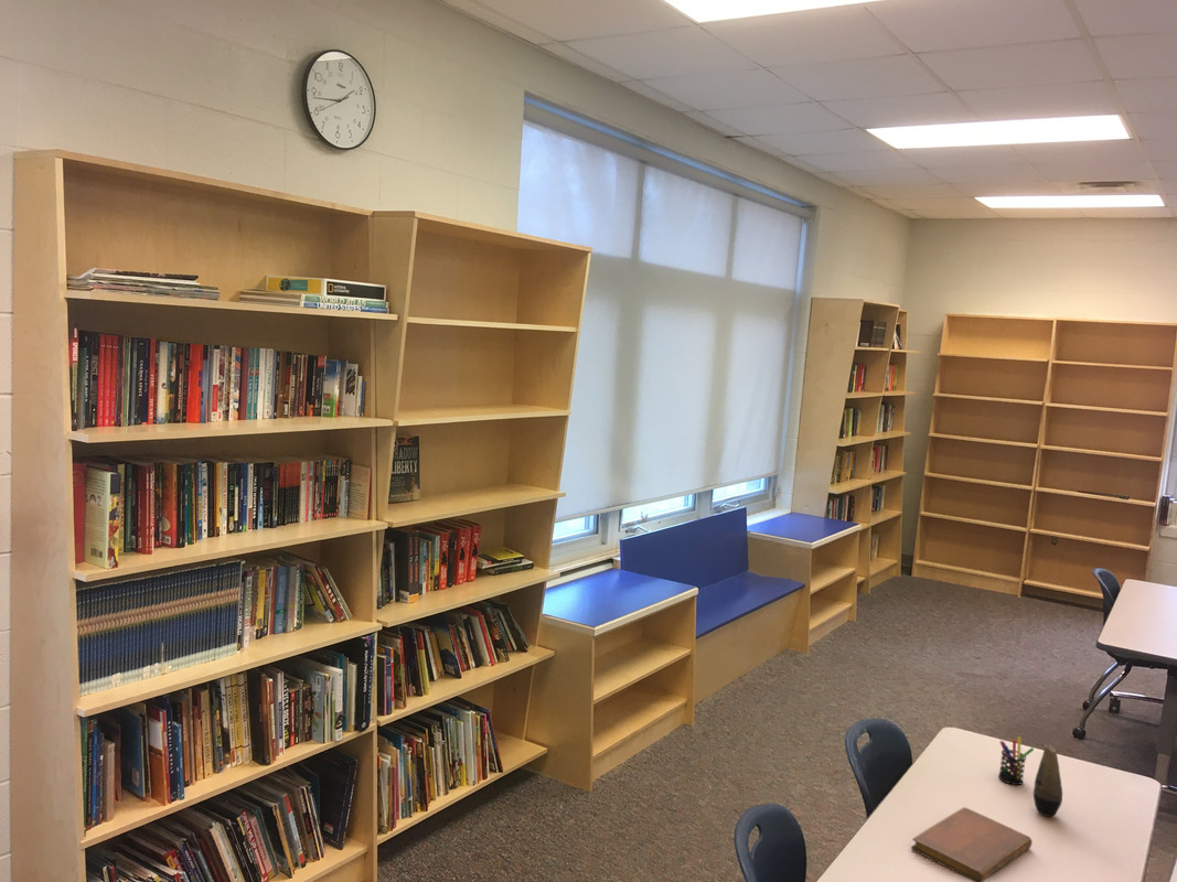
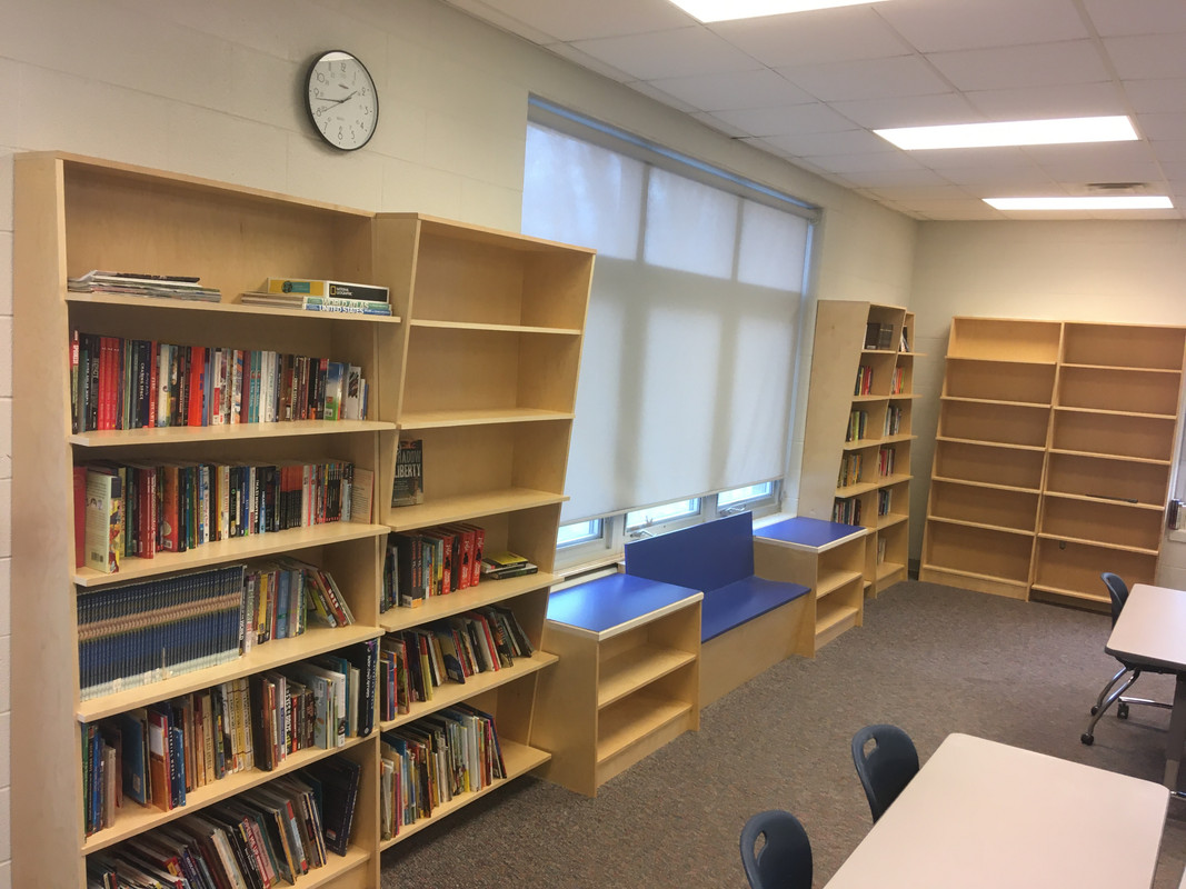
- pen holder [997,735,1035,786]
- notebook [910,806,1034,882]
- cosmetic container [1032,743,1063,818]
